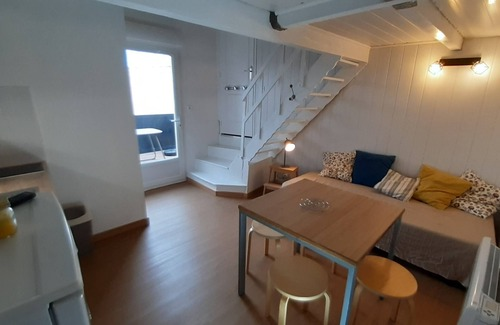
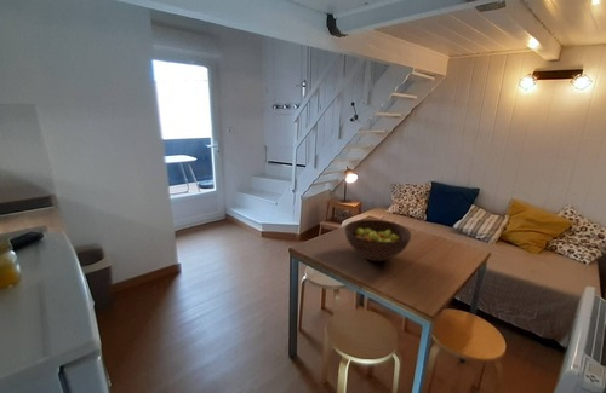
+ fruit bowl [344,219,412,262]
